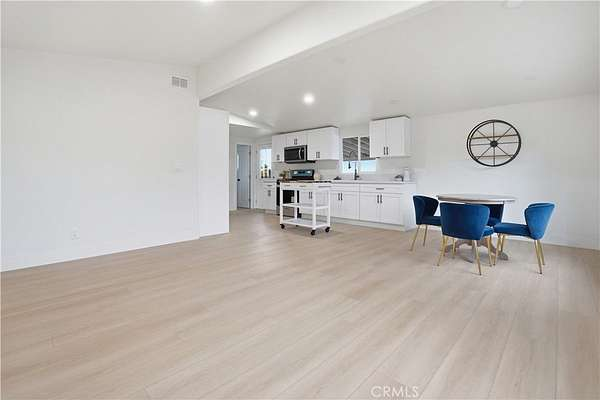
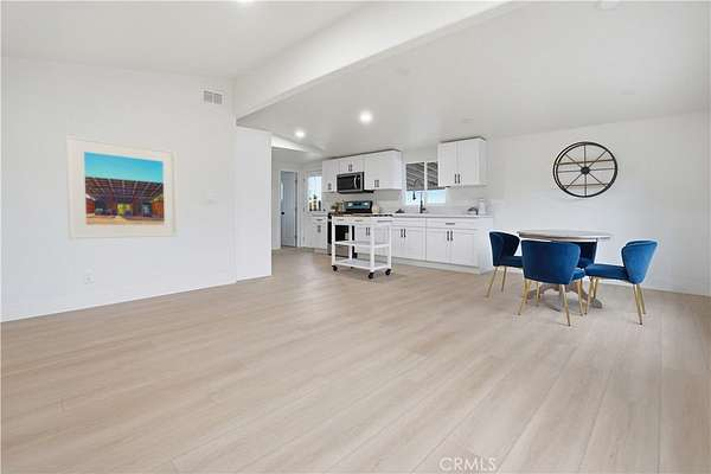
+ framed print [64,134,179,239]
